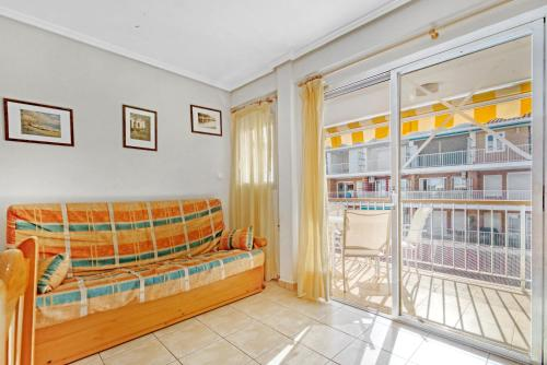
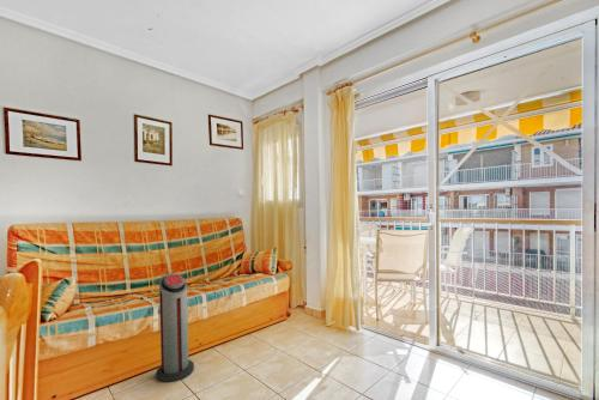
+ air purifier [155,272,195,383]
